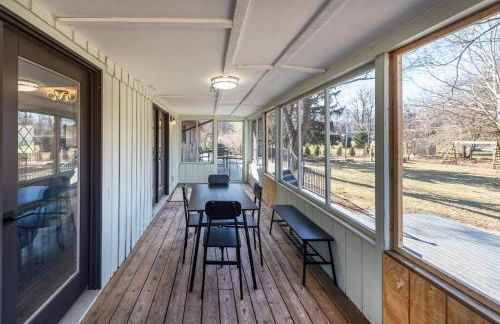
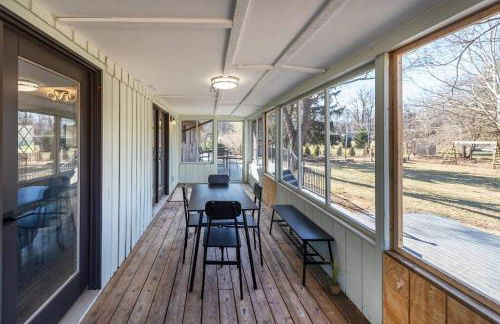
+ potted plant [322,256,350,295]
